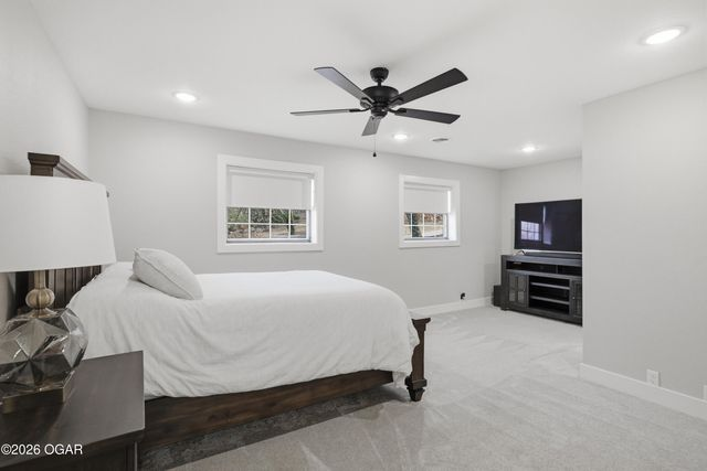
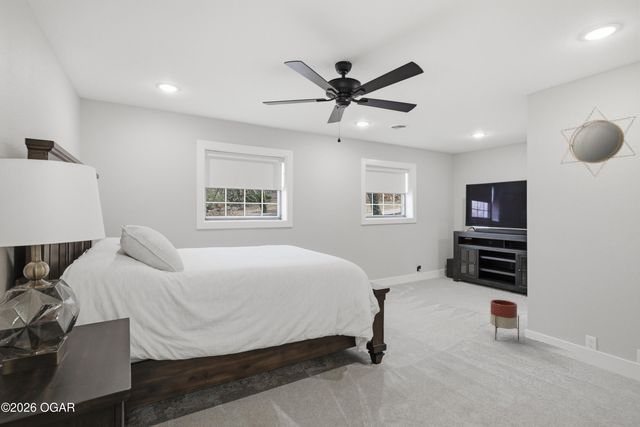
+ planter [489,299,520,341]
+ home mirror [560,106,637,178]
